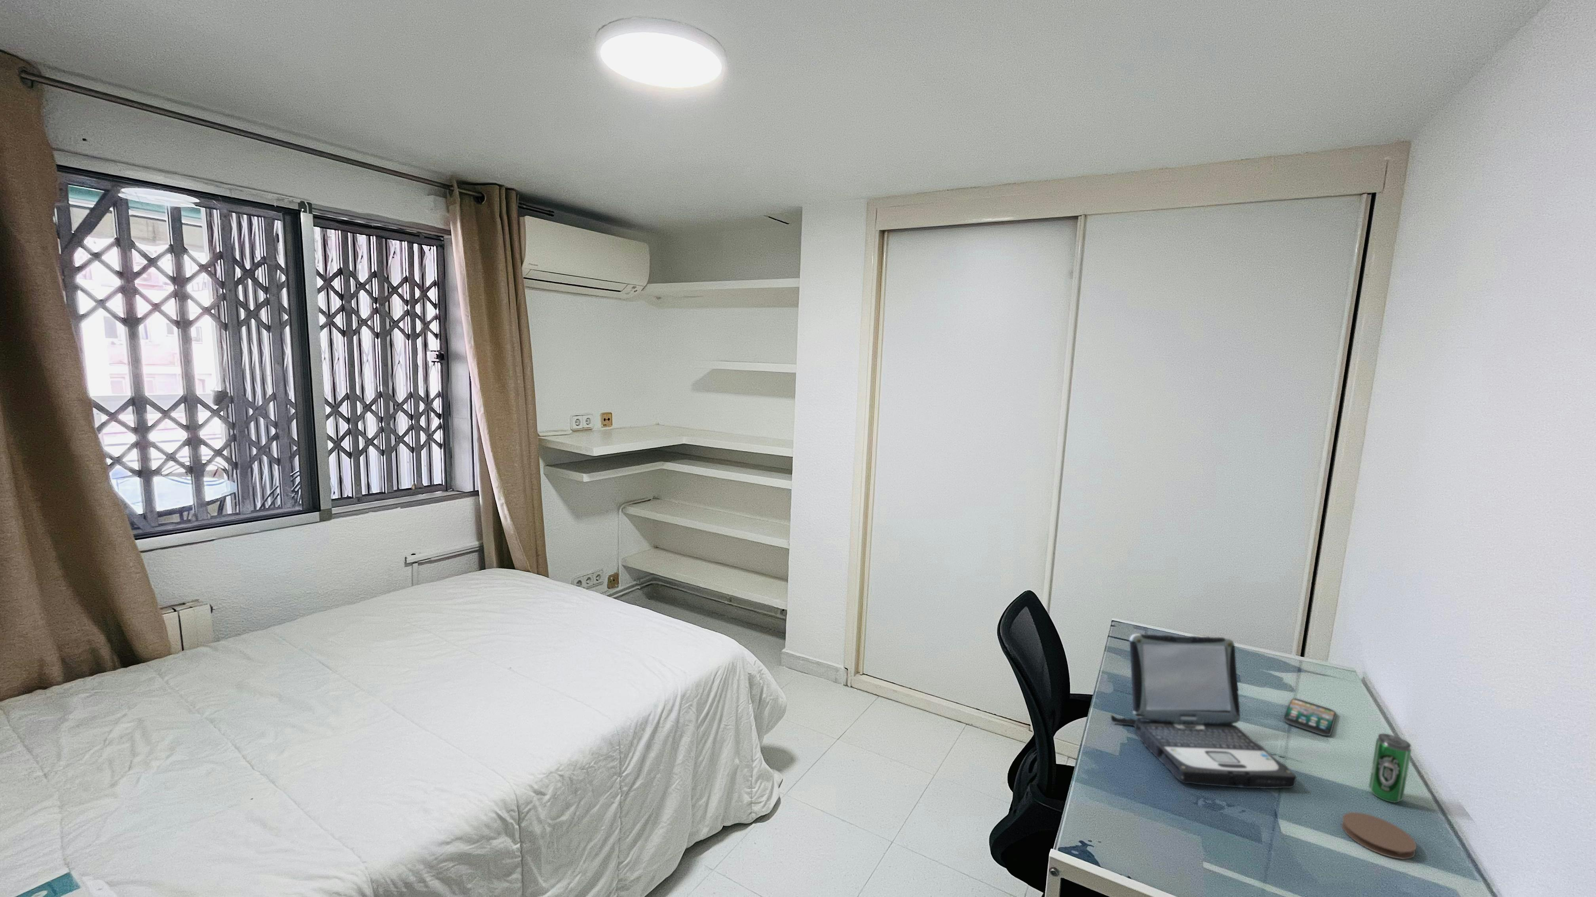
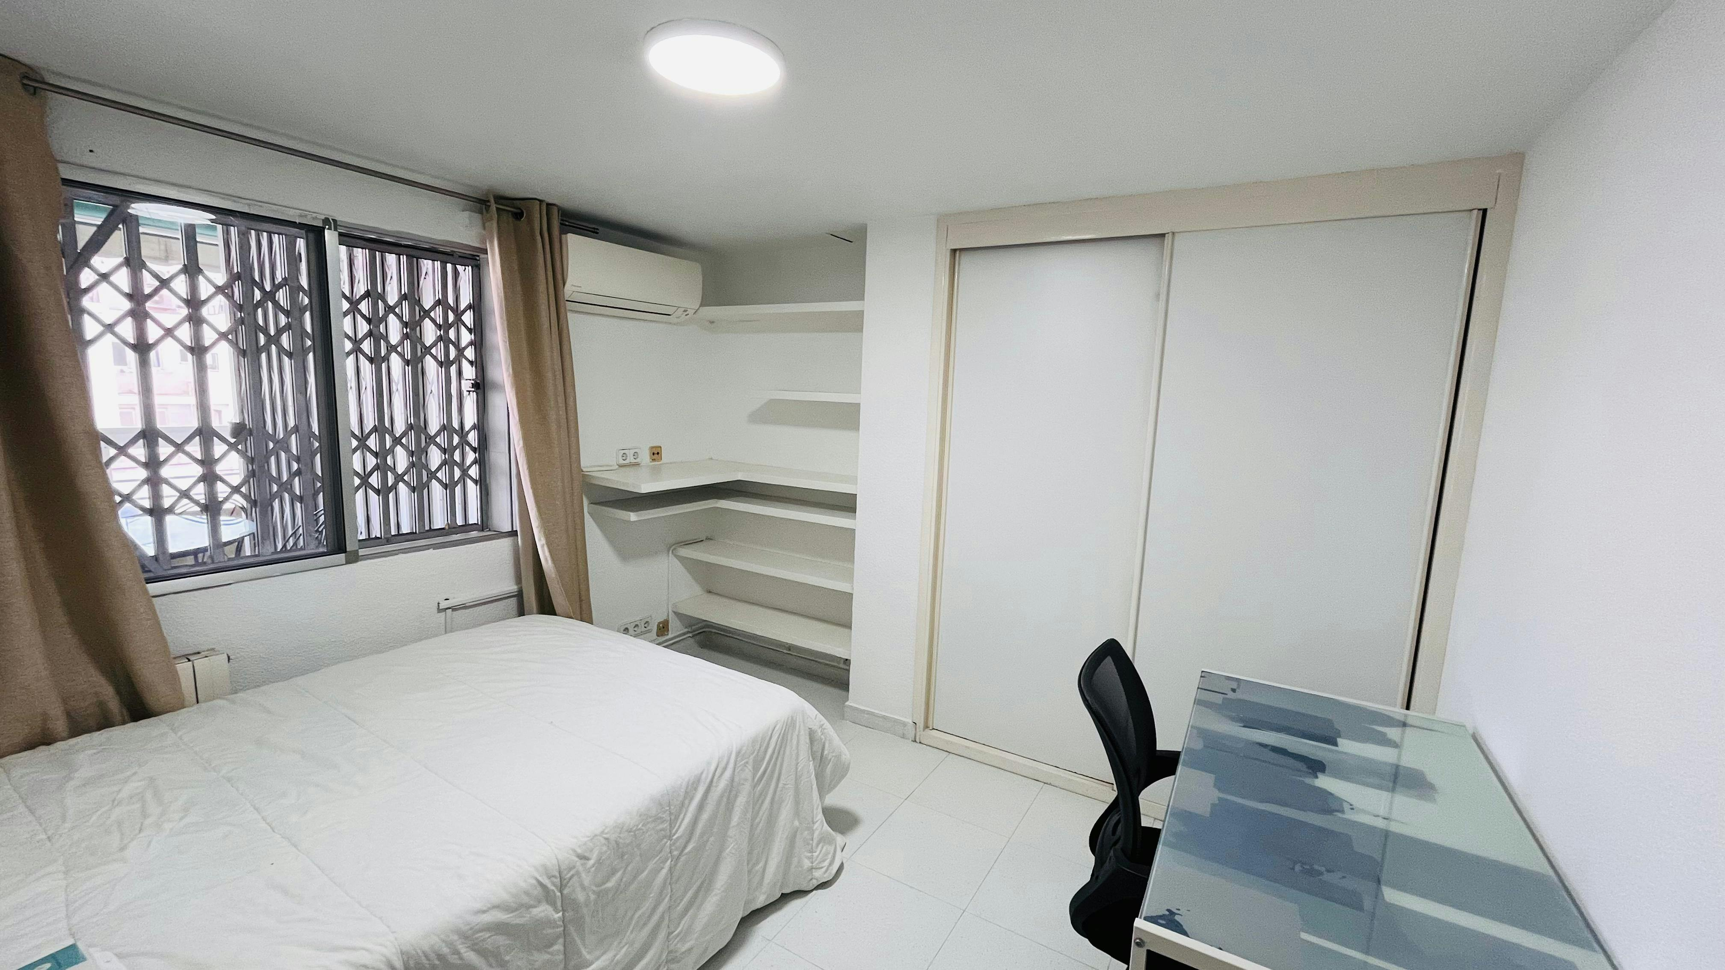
- laptop [1110,633,1297,789]
- coaster [1341,812,1417,860]
- smartphone [1283,698,1336,736]
- beverage can [1368,734,1412,803]
